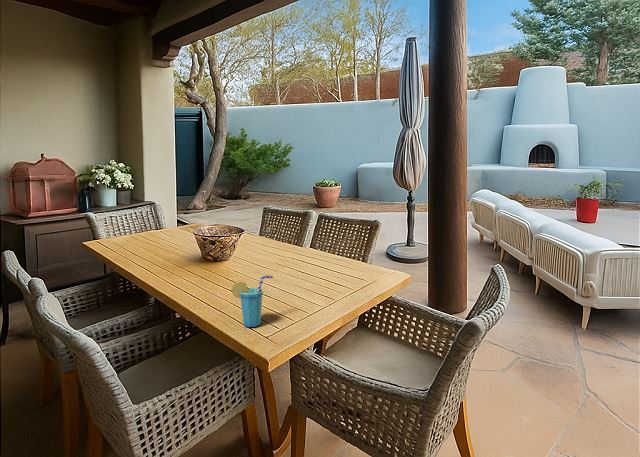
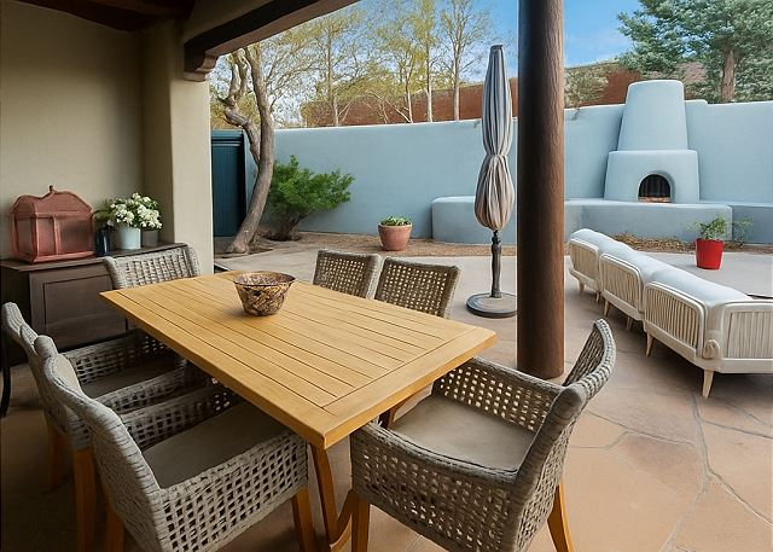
- cup [231,274,274,328]
